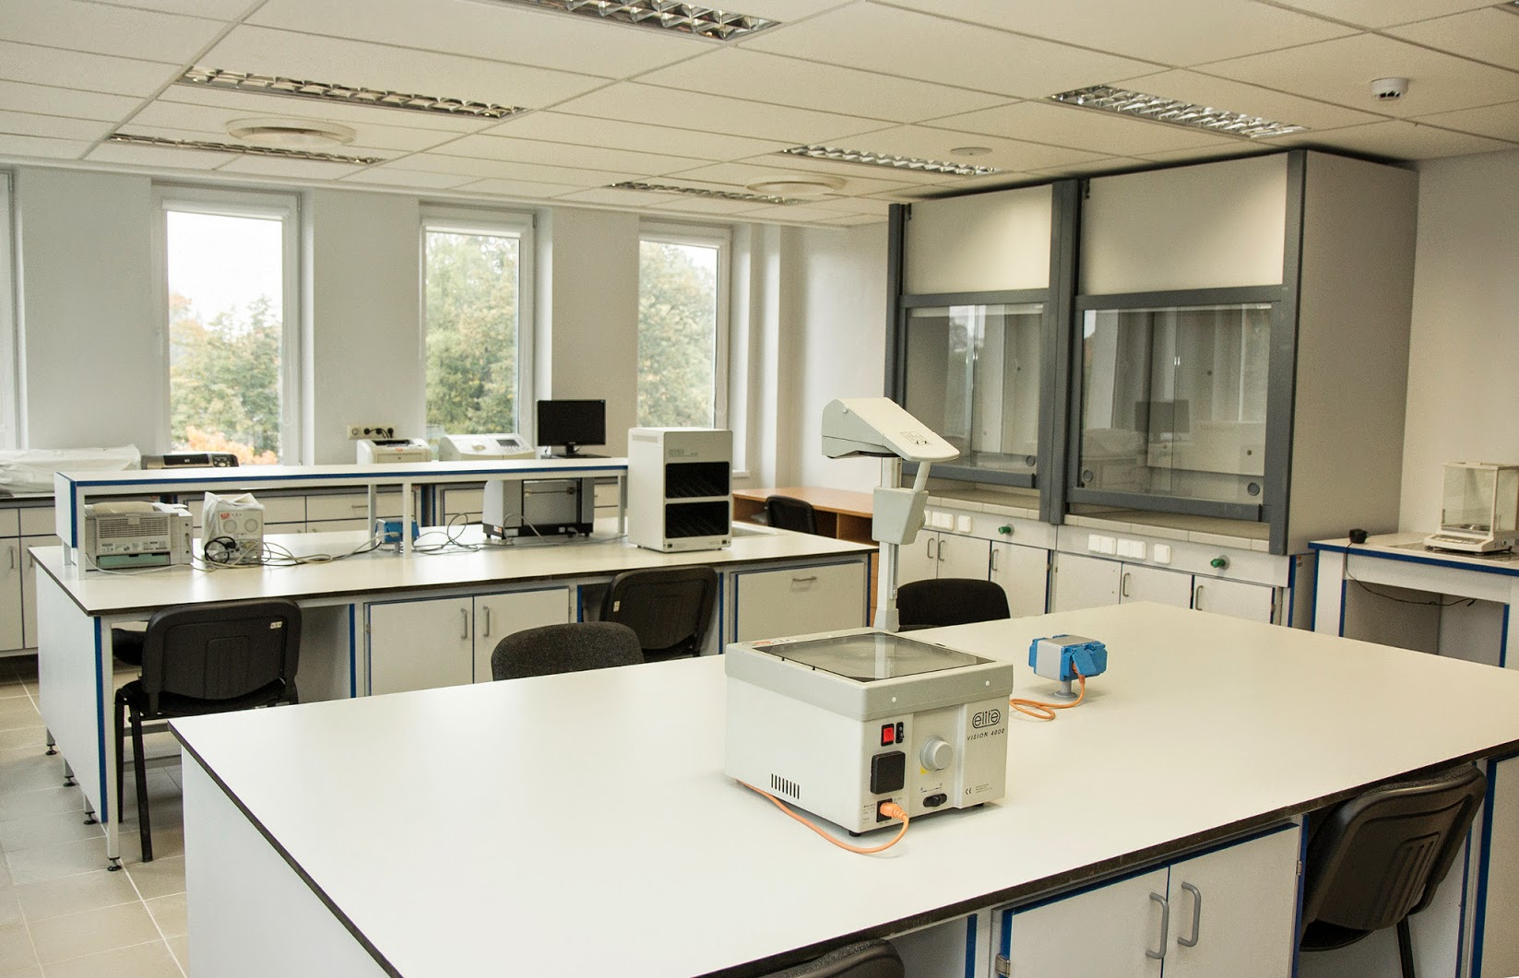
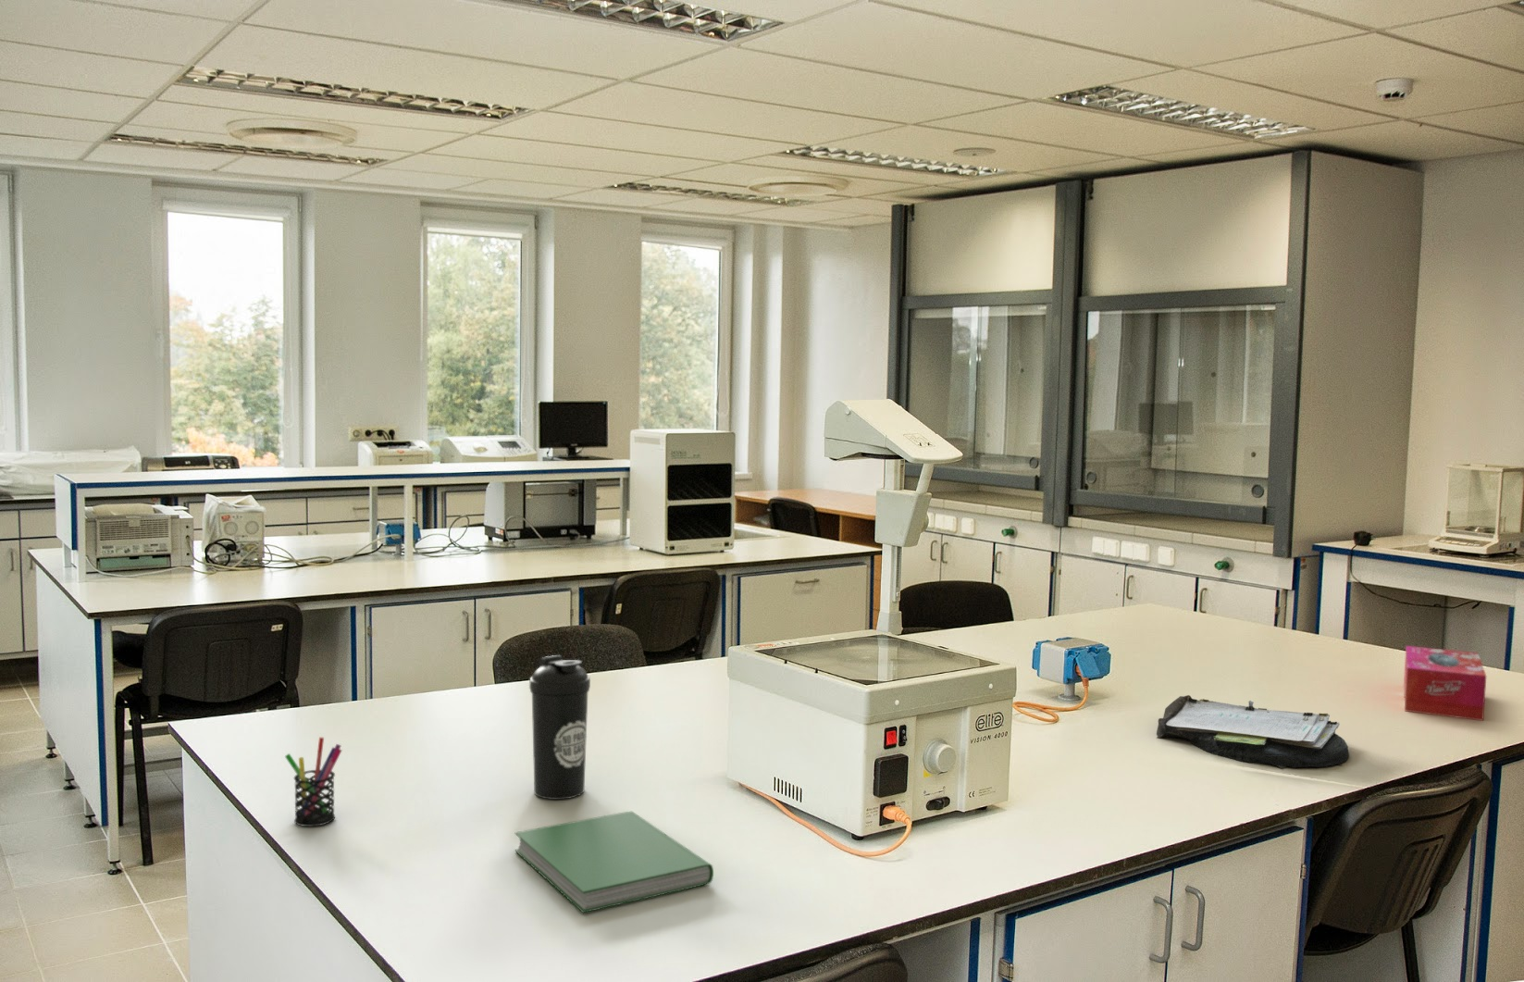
+ tissue box [1403,645,1487,722]
+ pen holder [284,736,343,828]
+ hardcover book [513,811,714,913]
+ clipboard [1155,694,1350,770]
+ water bottle [529,654,591,801]
